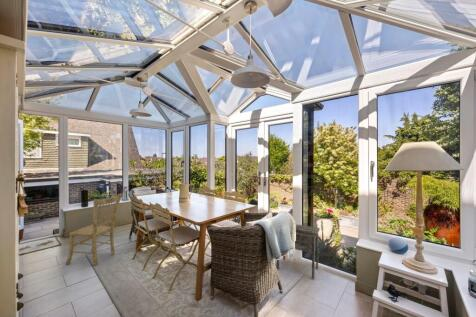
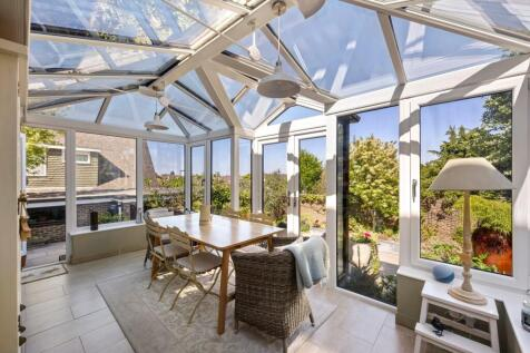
- dining chair [65,193,123,266]
- side table [276,223,321,281]
